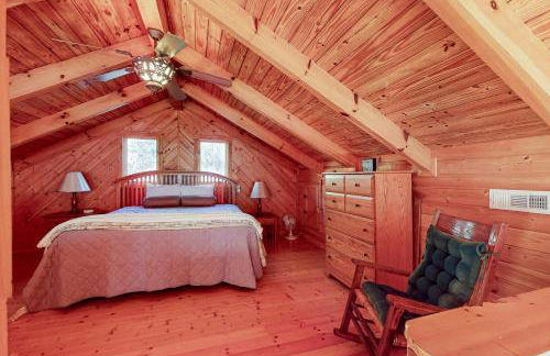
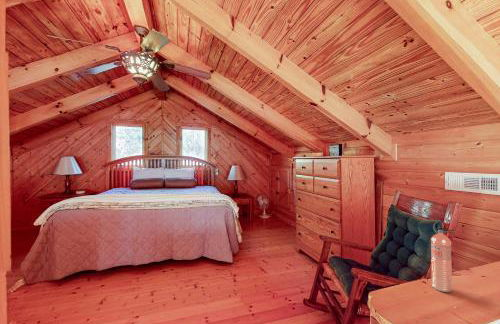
+ water bottle [430,229,453,293]
